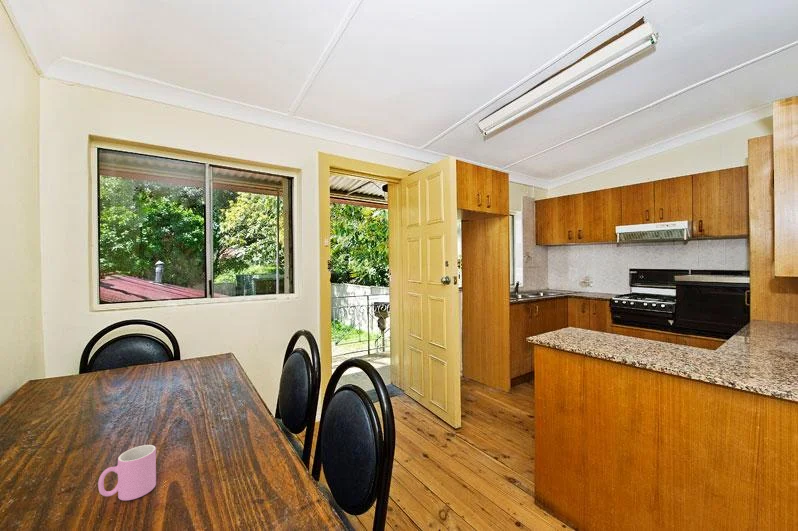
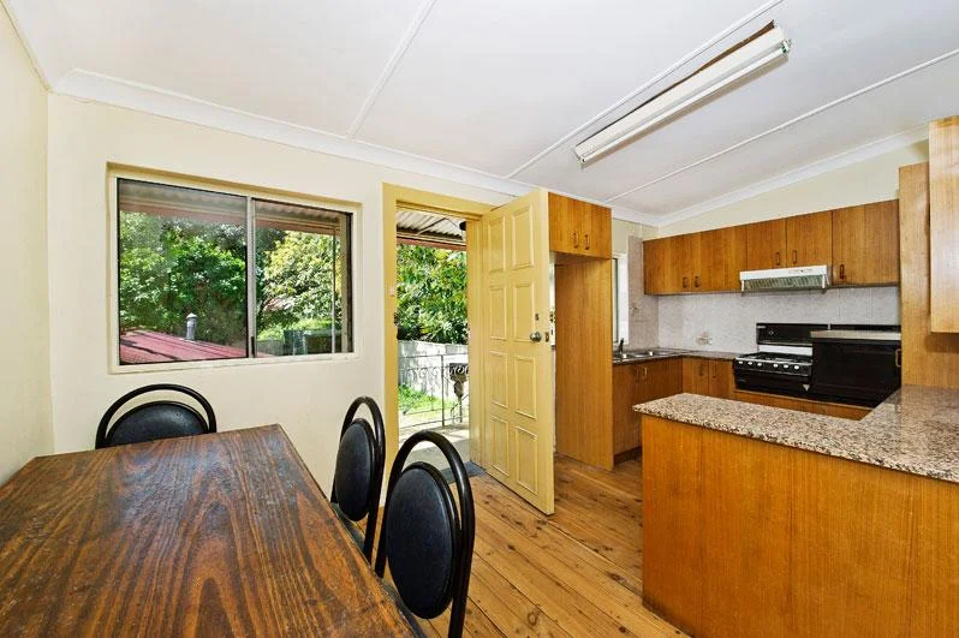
- cup [97,444,157,501]
